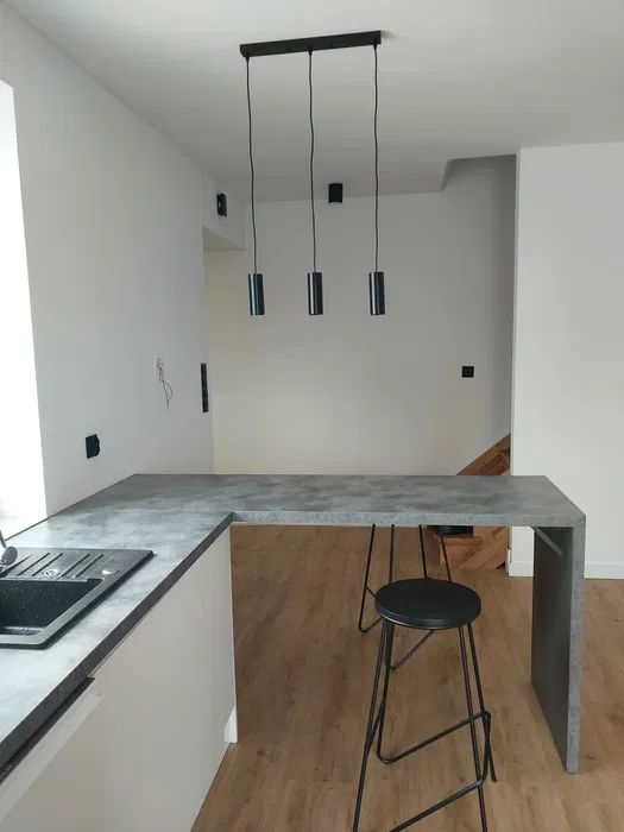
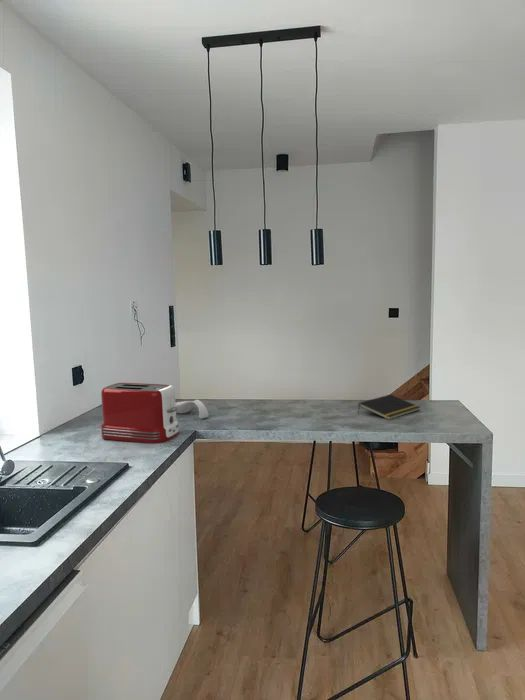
+ notepad [357,393,421,420]
+ spoon rest [175,399,210,420]
+ toaster [100,382,180,444]
